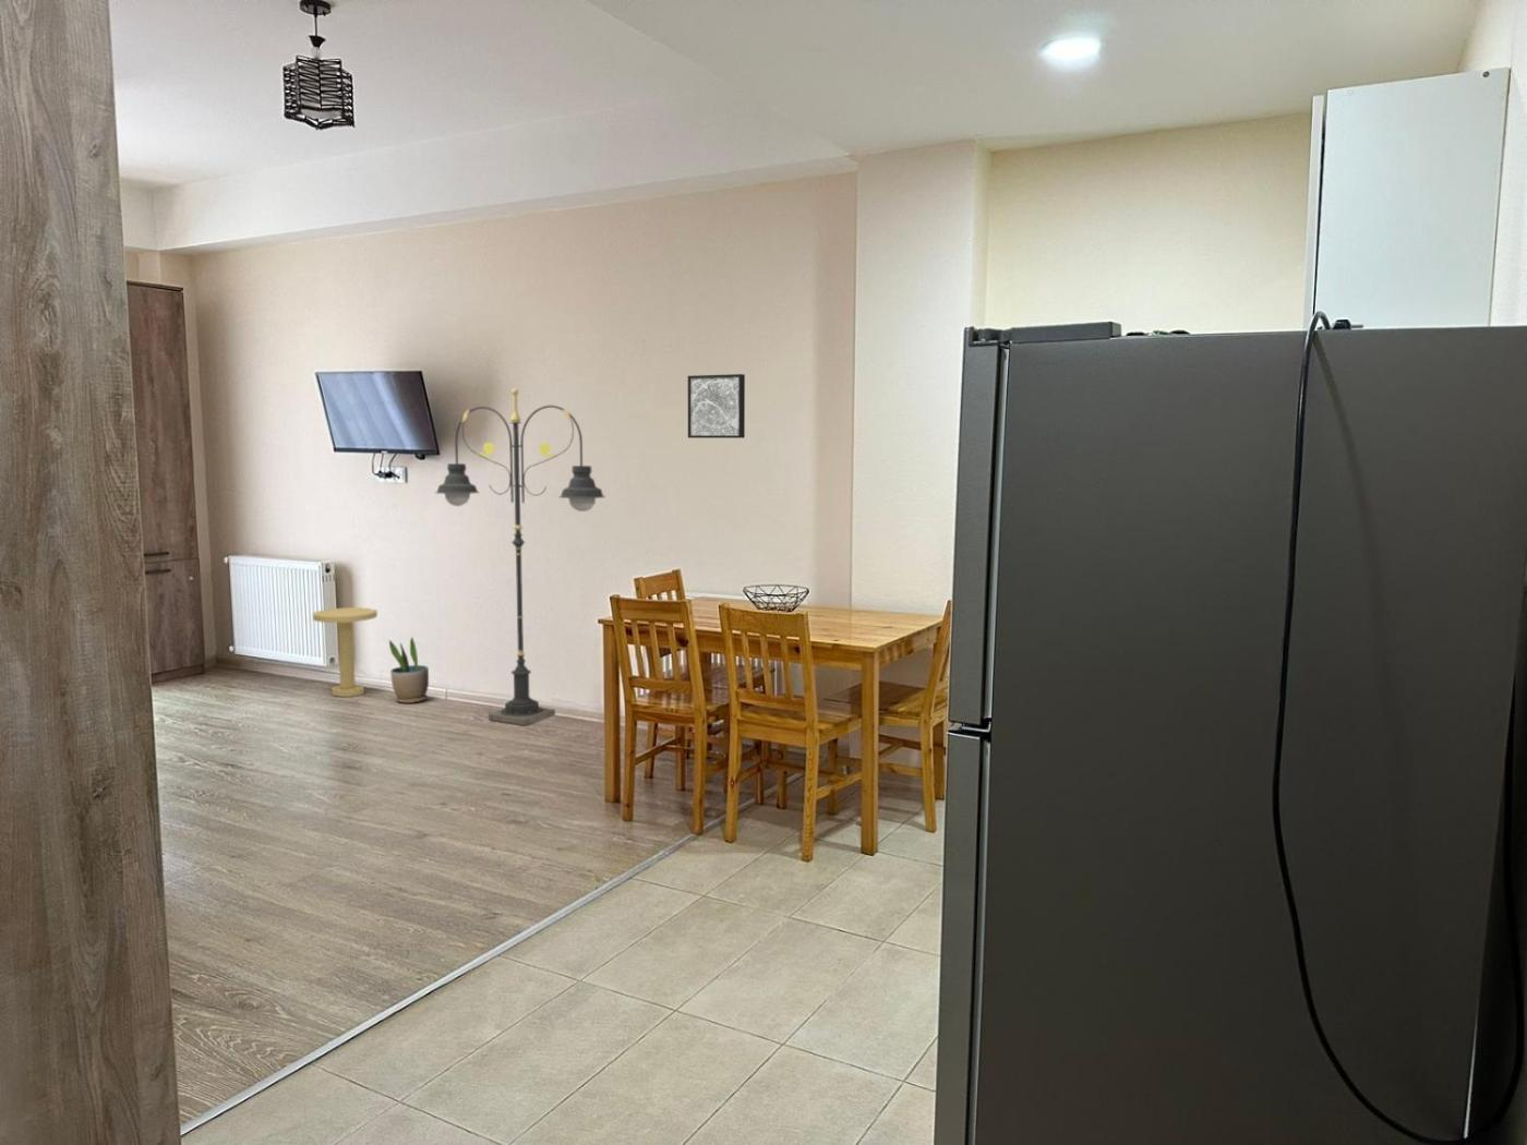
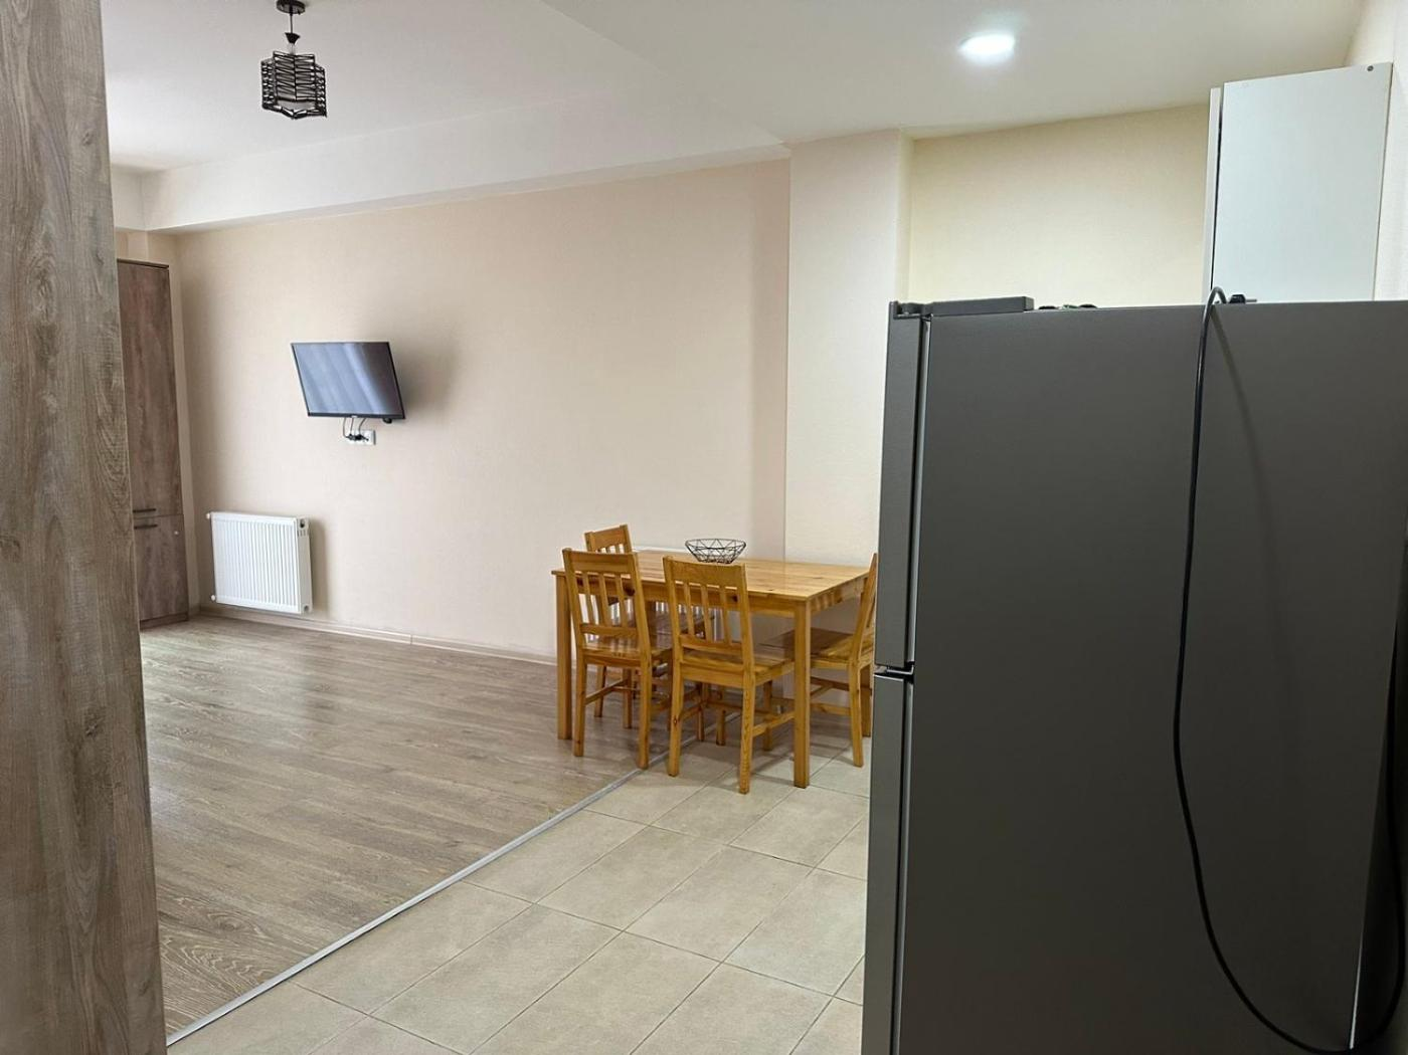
- floor lamp [434,388,606,726]
- potted plant [388,636,429,705]
- side table [311,606,379,698]
- wall art [688,373,745,439]
